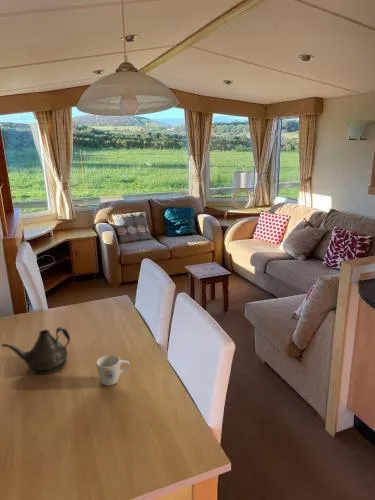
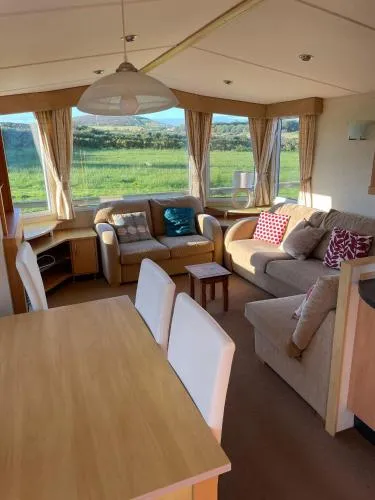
- teapot [0,326,71,376]
- mug [95,354,131,387]
